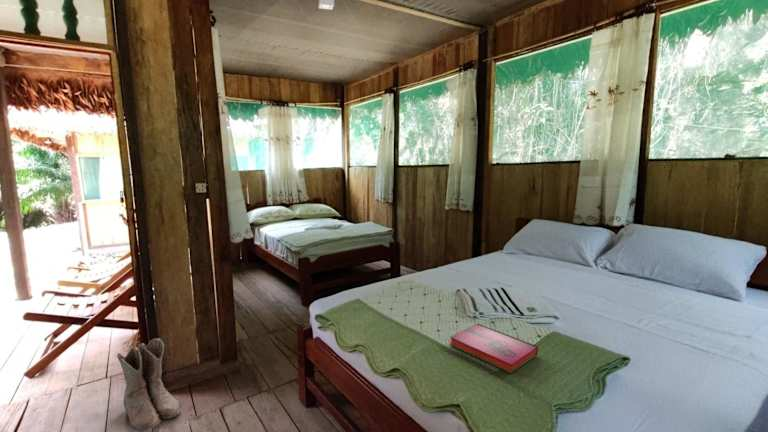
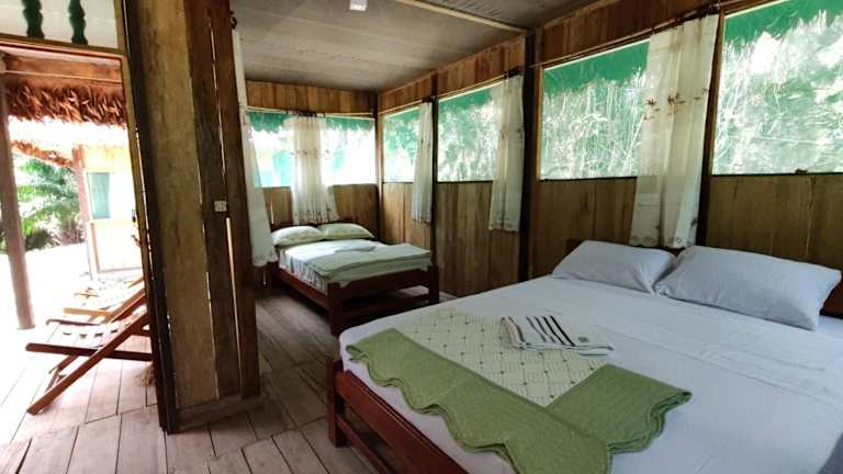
- boots [116,337,181,432]
- hardback book [449,323,539,374]
